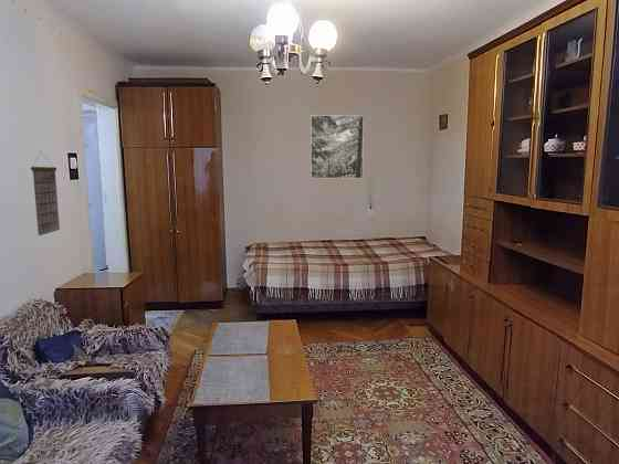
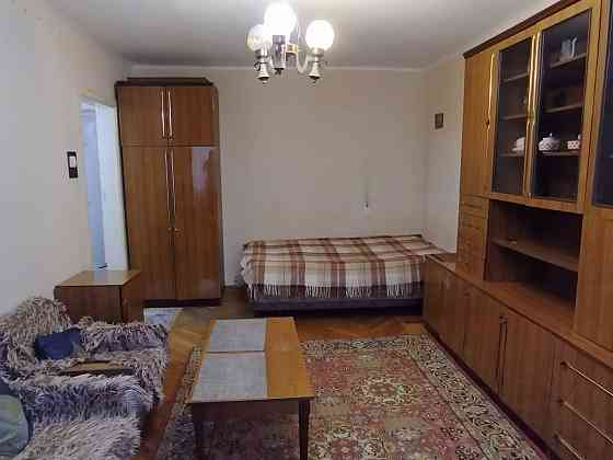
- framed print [310,114,365,179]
- calendar [30,150,61,236]
